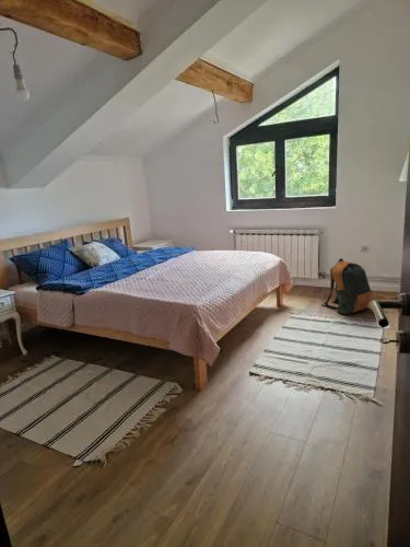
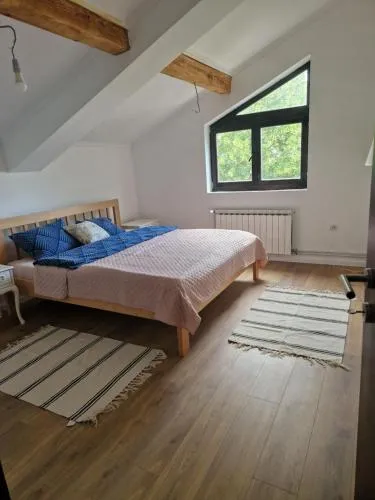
- backpack [320,257,375,315]
